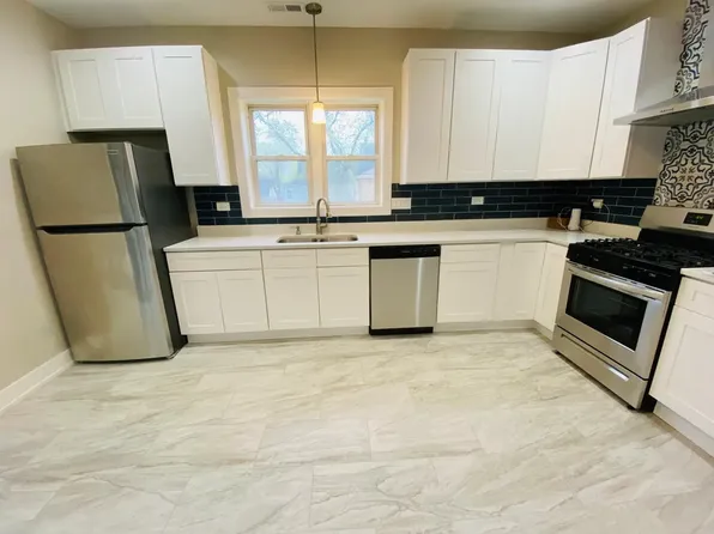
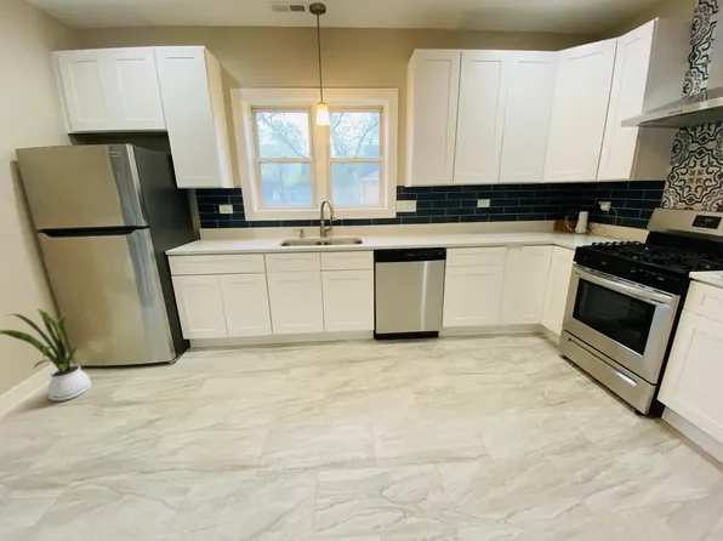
+ house plant [0,308,92,402]
